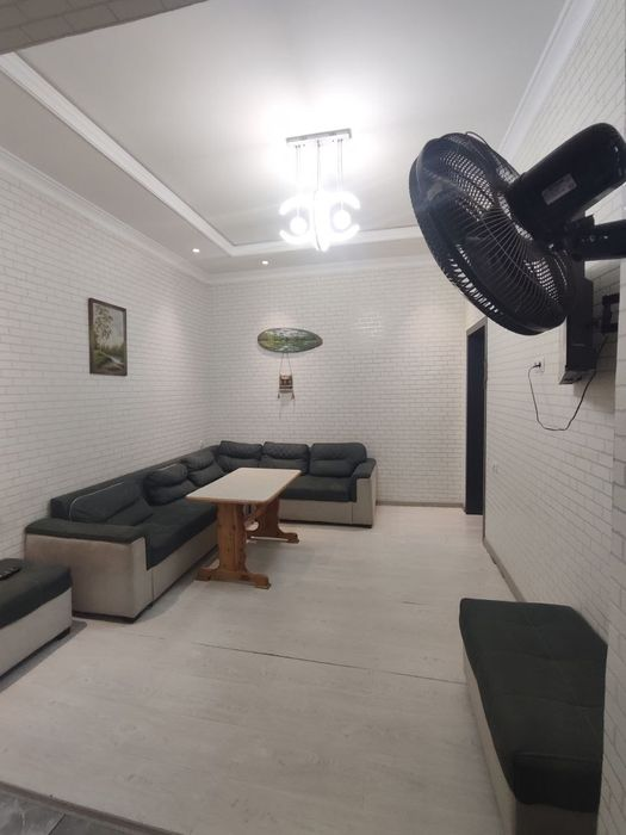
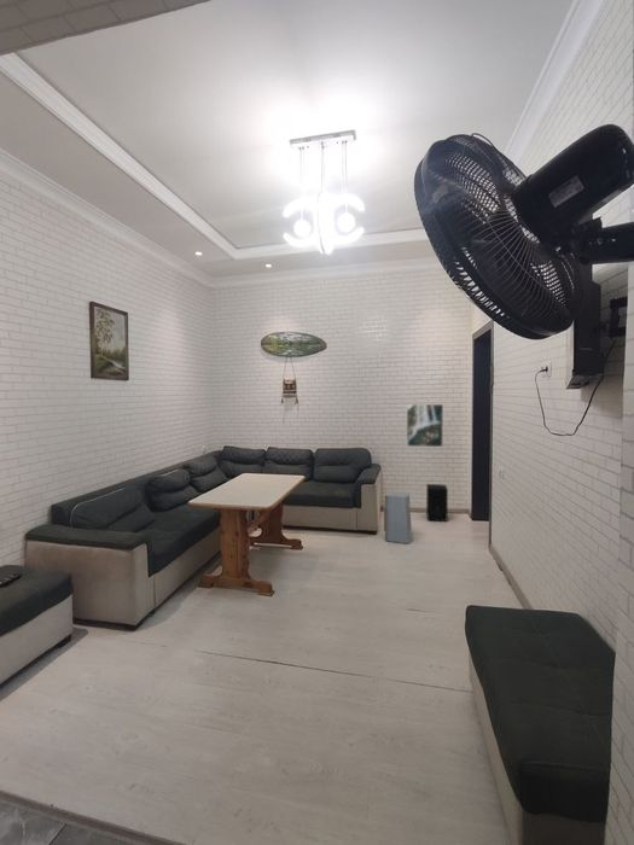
+ air purifier [383,490,413,544]
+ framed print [406,403,444,448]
+ speaker [425,483,449,523]
